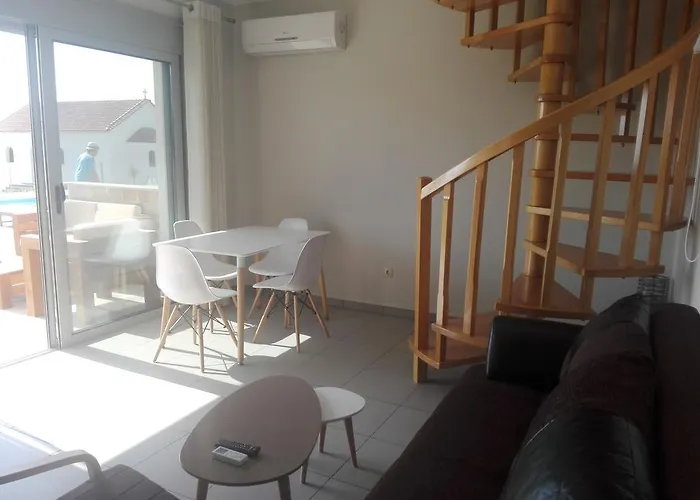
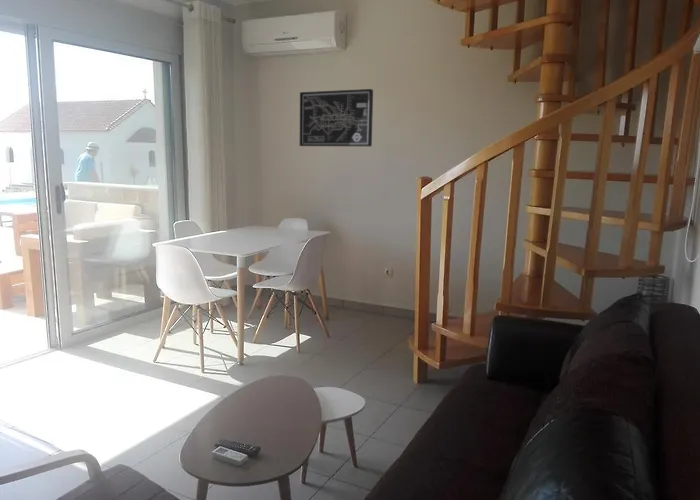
+ wall art [299,88,374,147]
